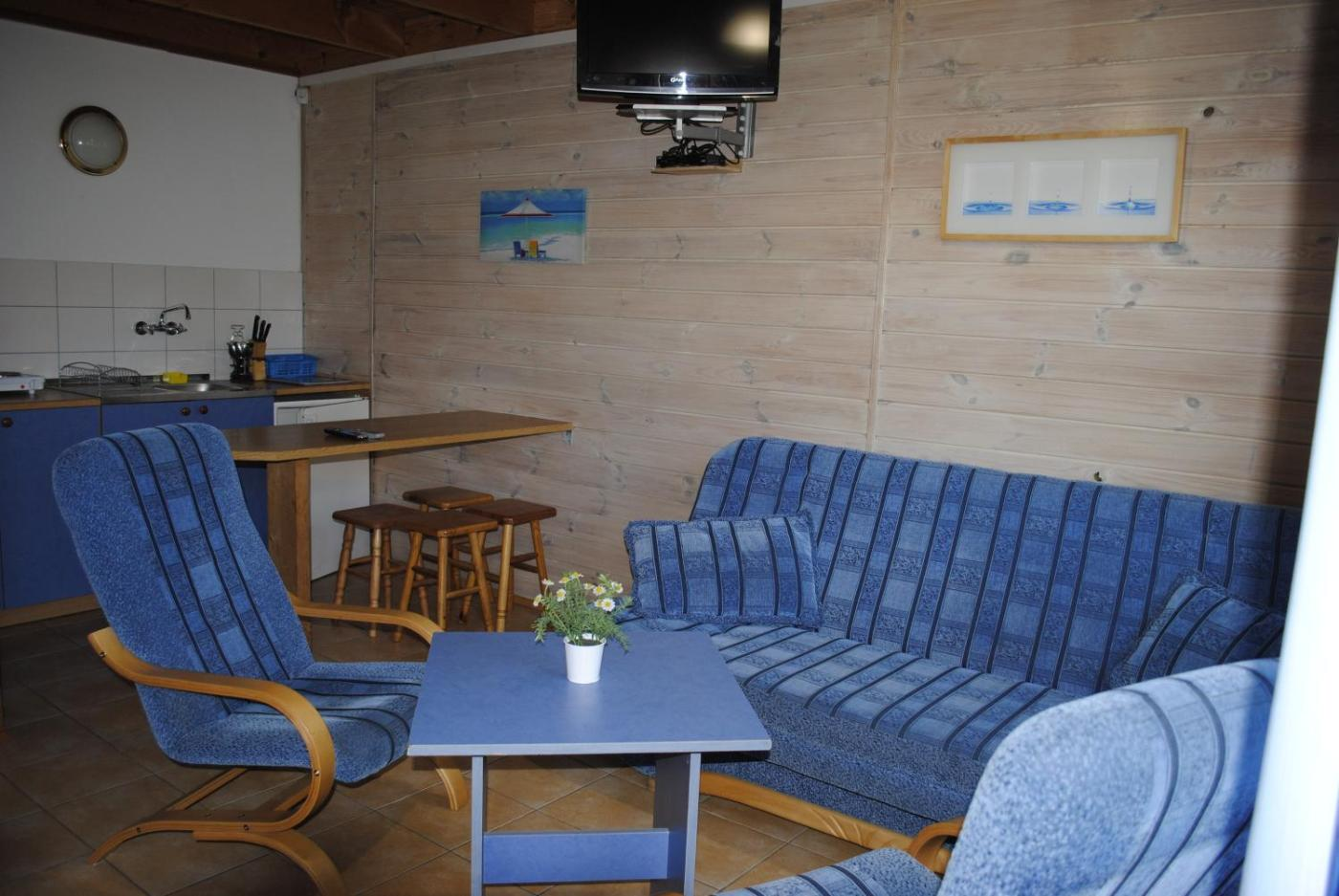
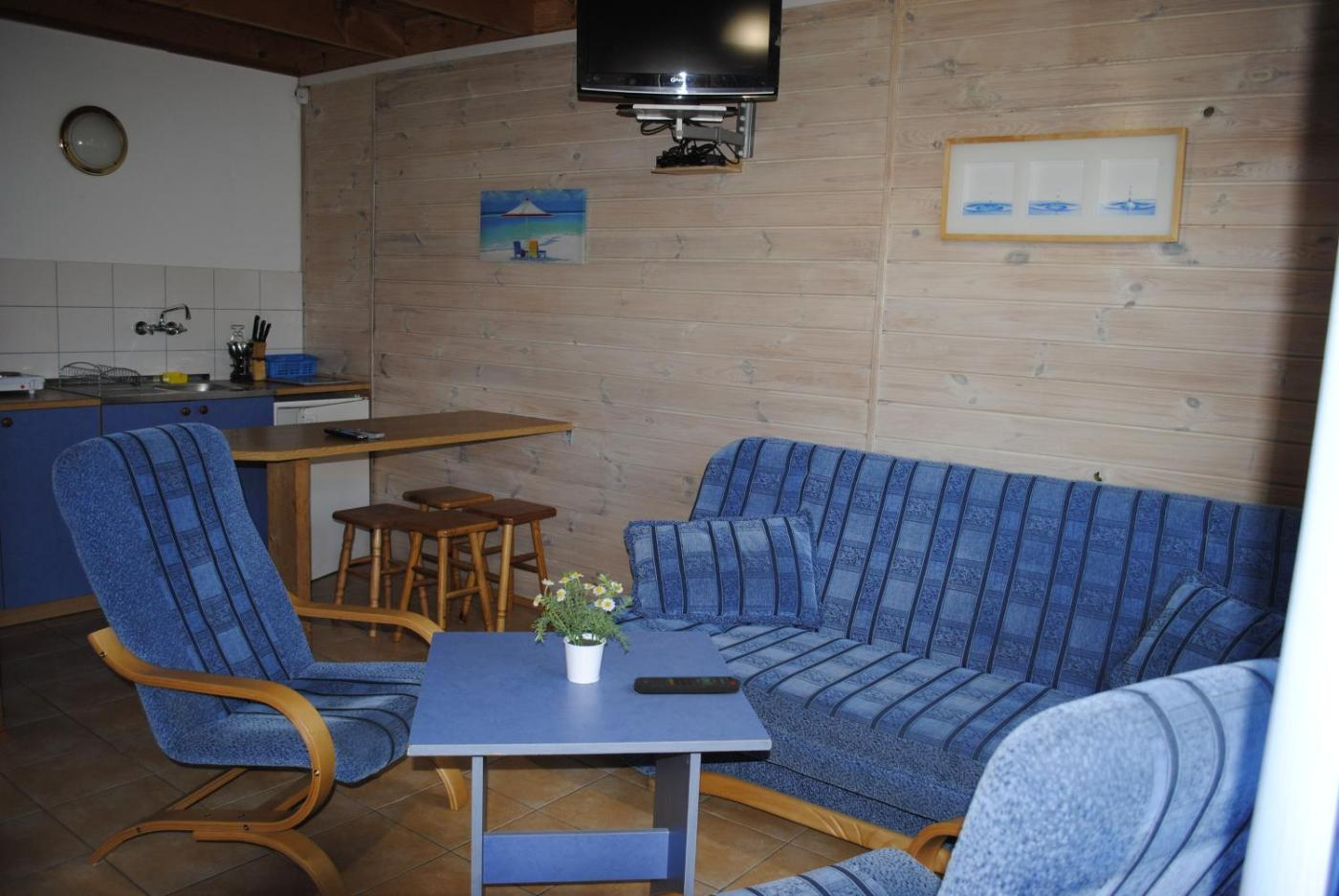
+ remote control [633,675,741,694]
